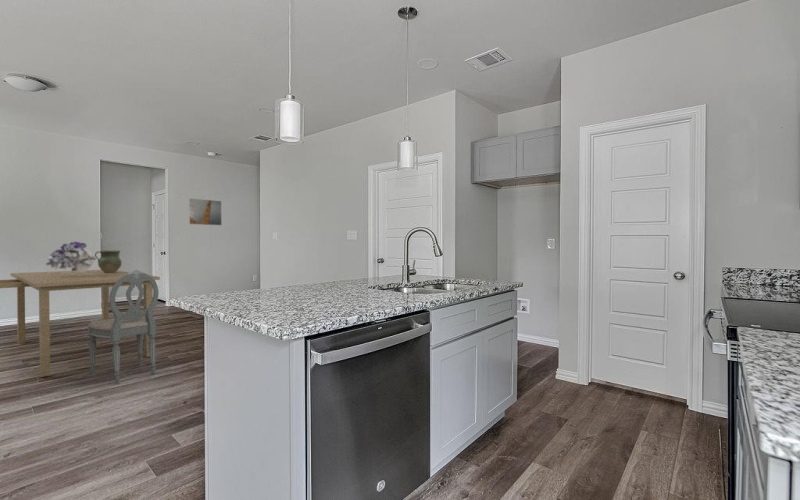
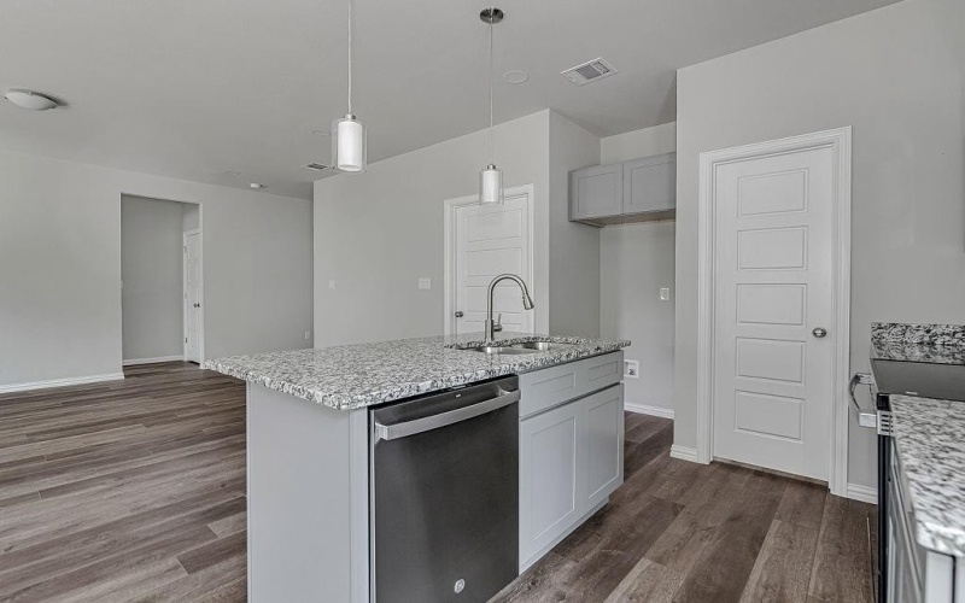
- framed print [188,197,223,226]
- dining chair [87,269,160,385]
- bouquet [45,241,97,271]
- ceramic jug [94,250,123,273]
- dining table [0,269,161,378]
